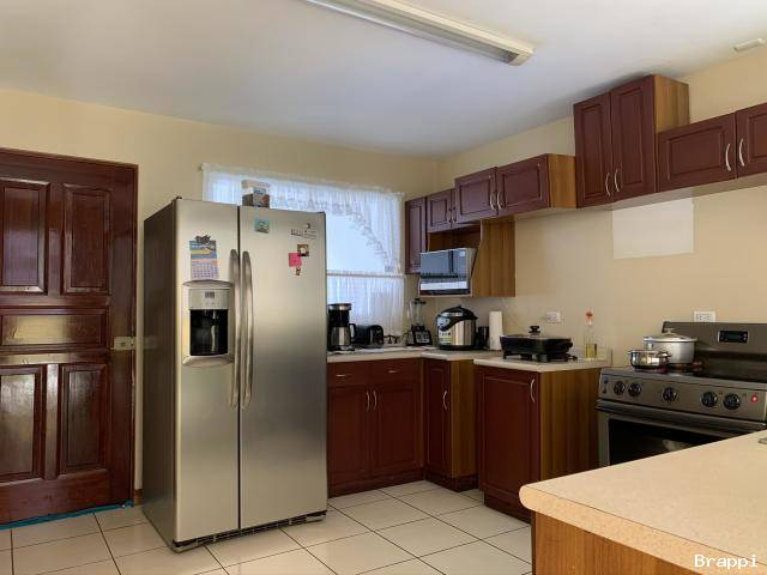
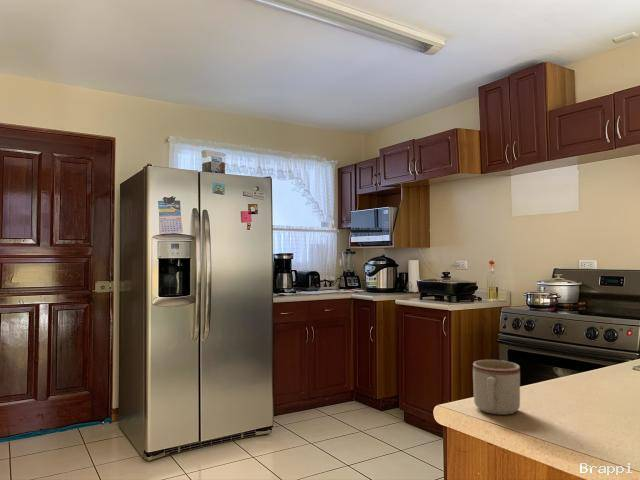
+ mug [472,359,521,416]
